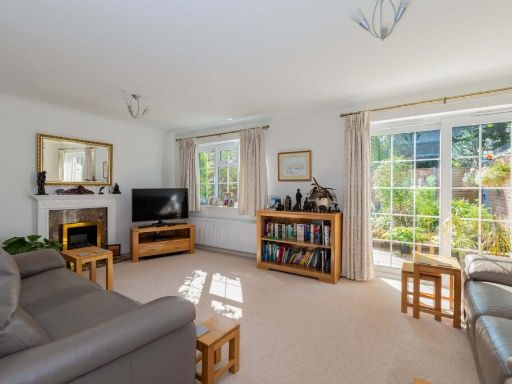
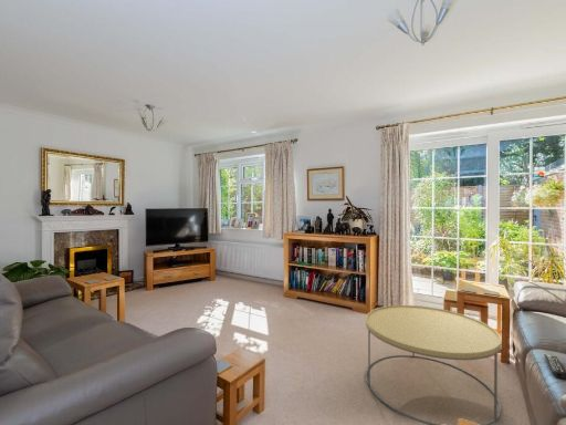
+ coffee table [365,304,502,425]
+ remote control [543,353,566,380]
